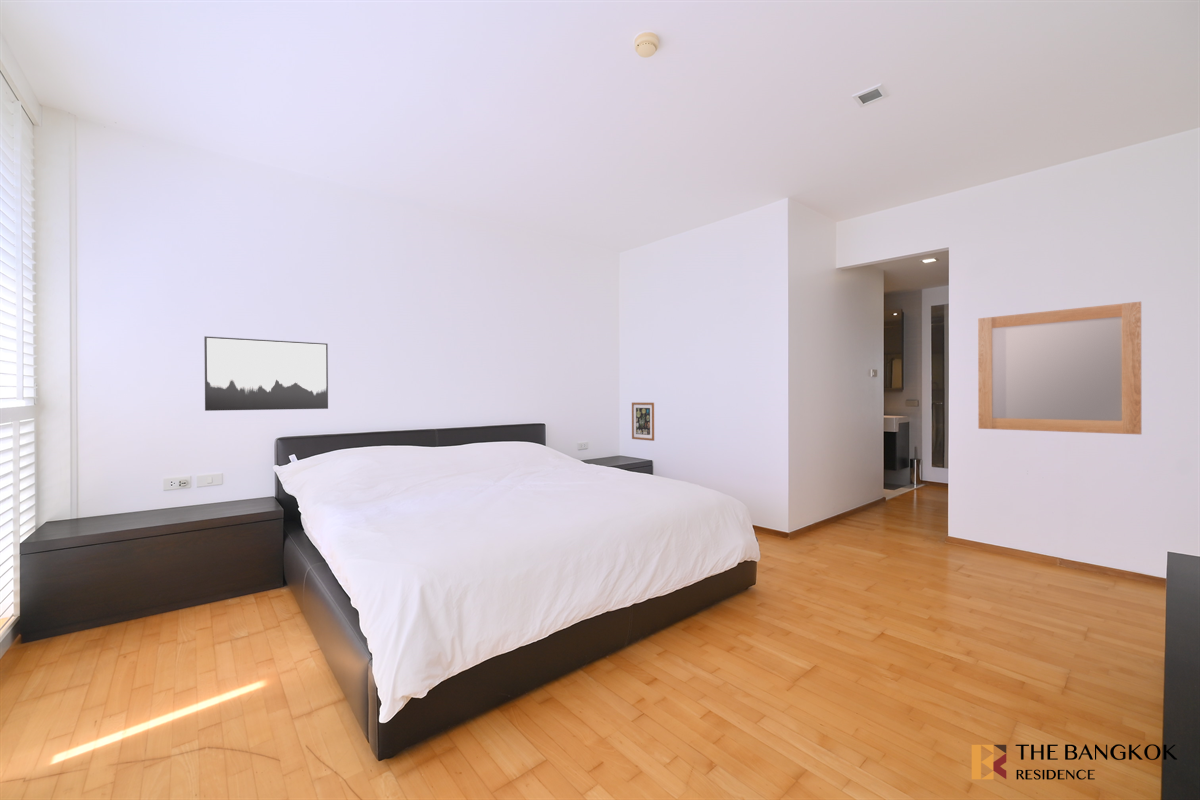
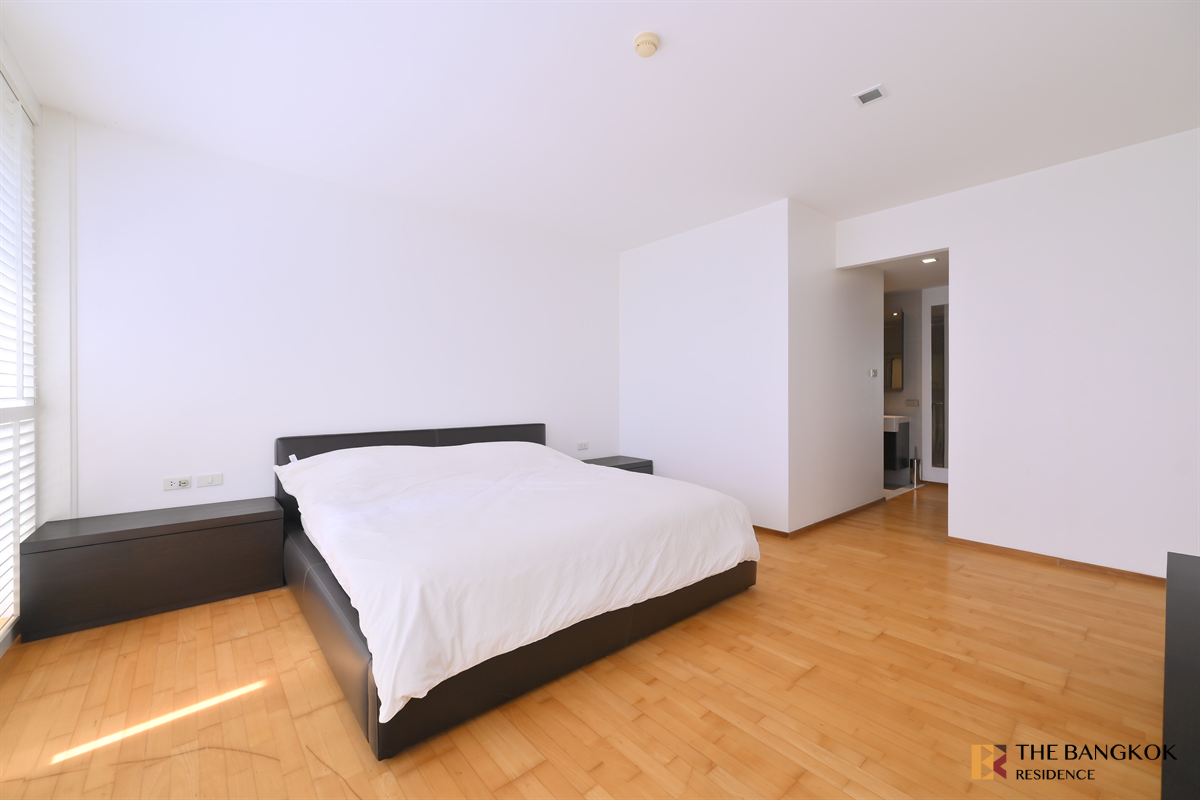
- wall art [203,335,329,412]
- wall art [631,402,655,442]
- home mirror [977,301,1142,436]
